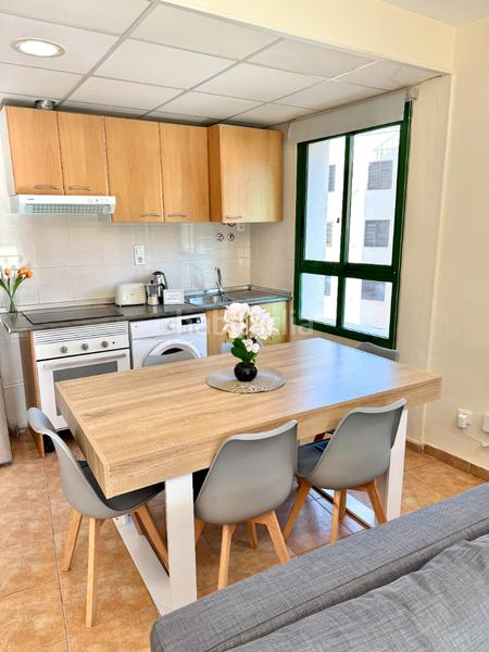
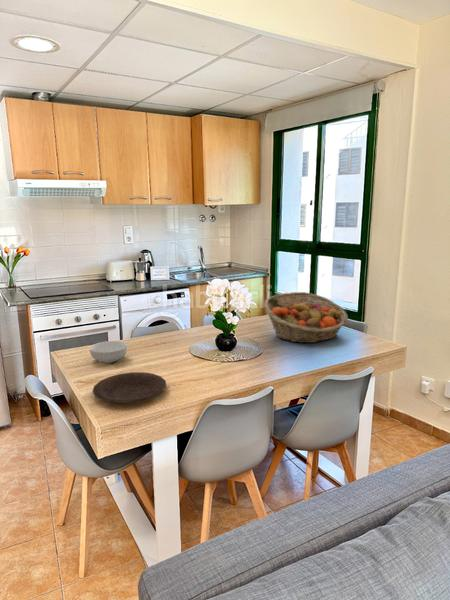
+ fruit basket [262,291,349,344]
+ cereal bowl [89,340,128,364]
+ plate [92,371,167,404]
